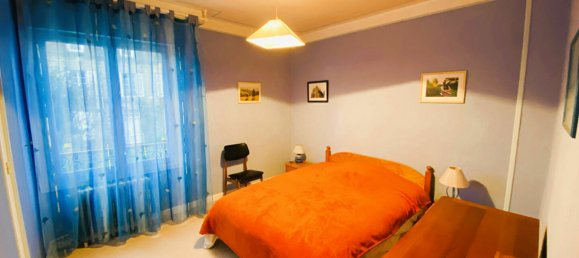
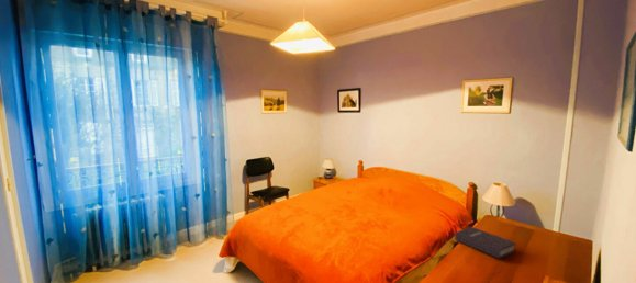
+ book [454,226,517,260]
